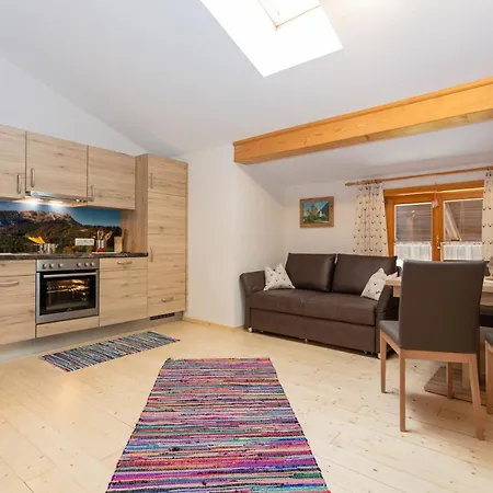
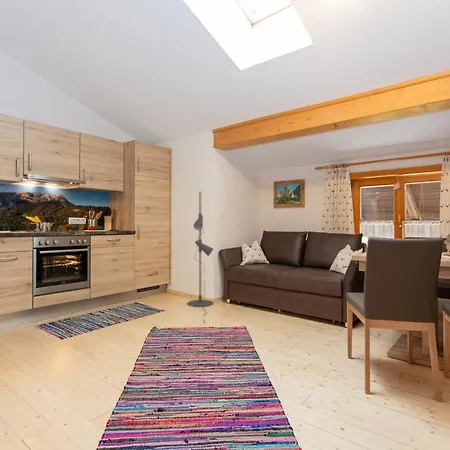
+ floor lamp [186,190,214,323]
